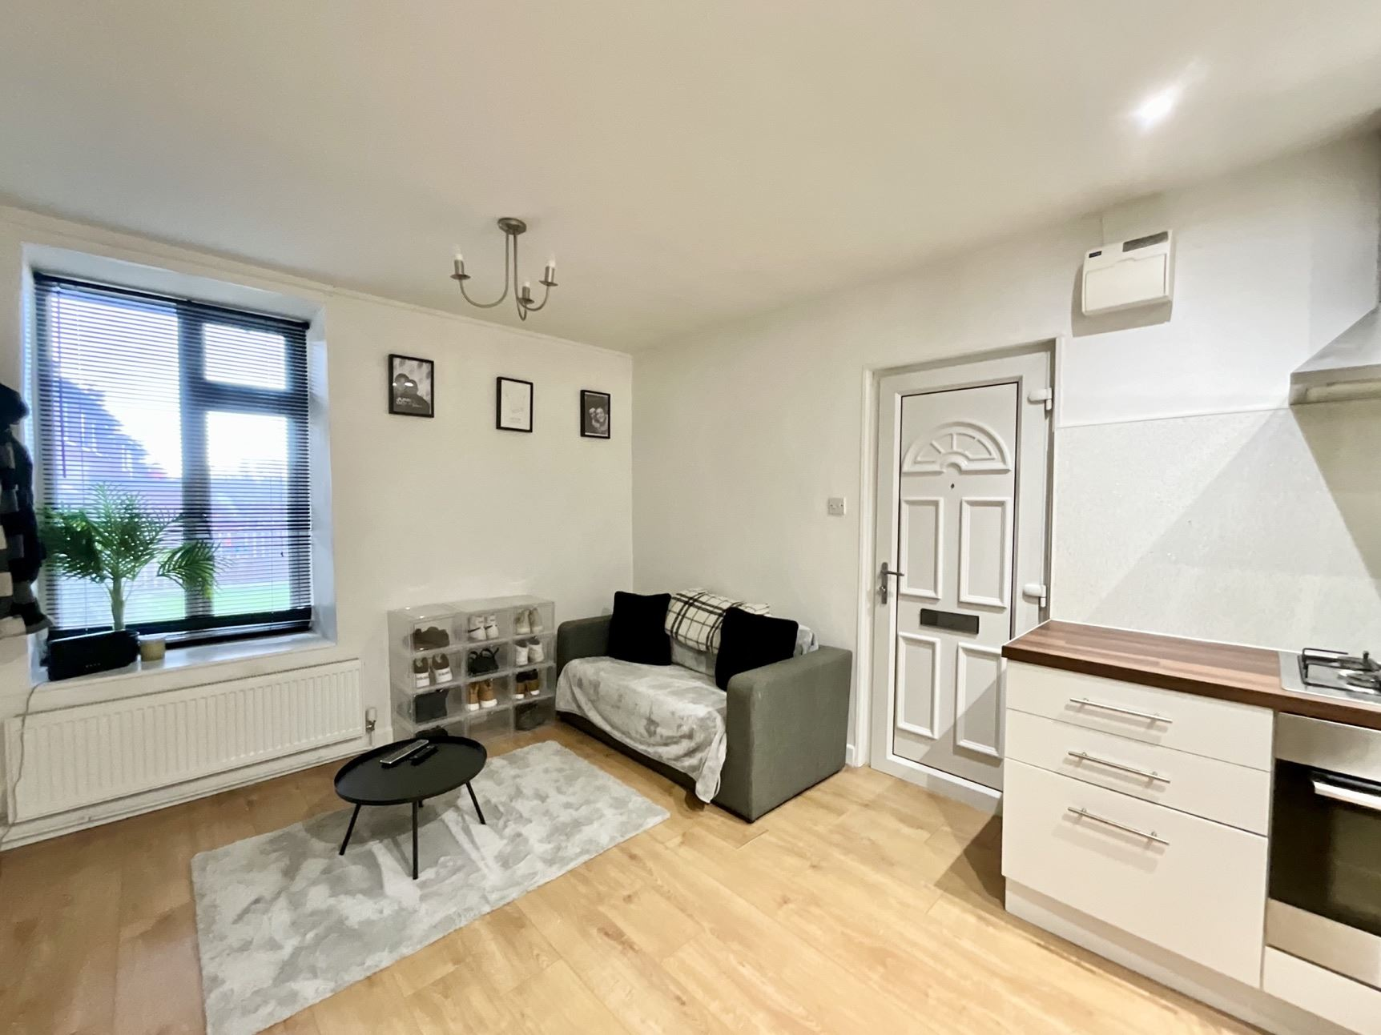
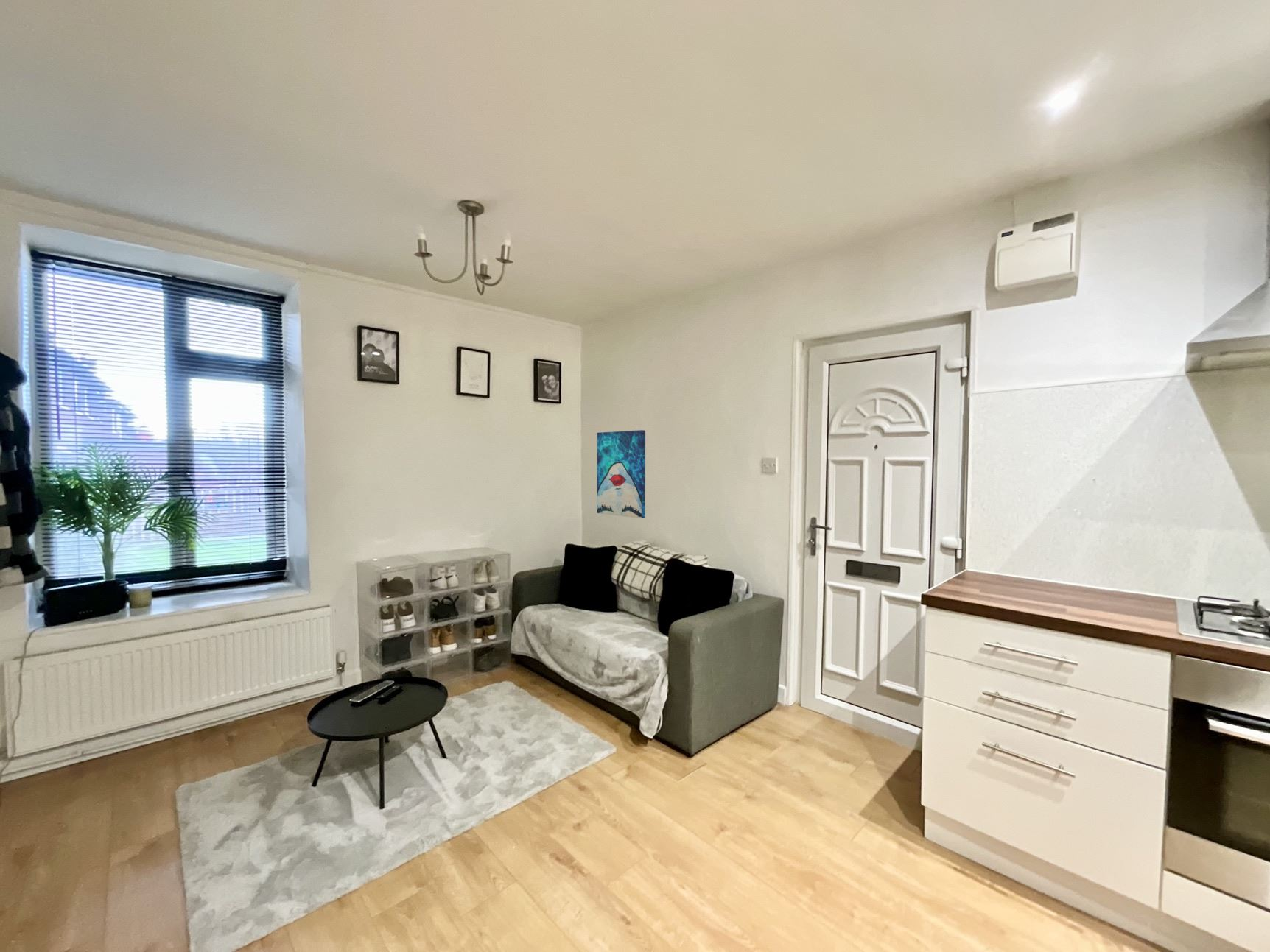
+ wall art [596,429,646,519]
